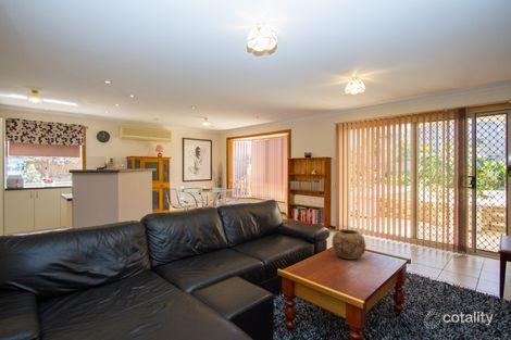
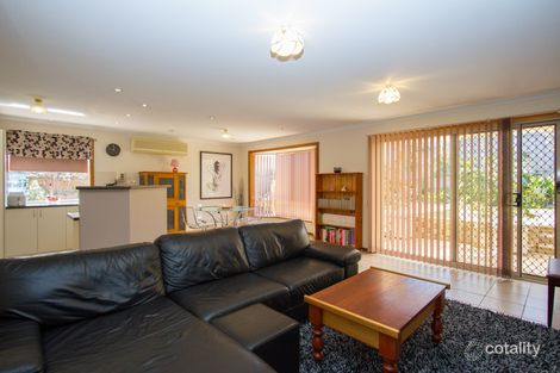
- decorative bowl [331,228,367,261]
